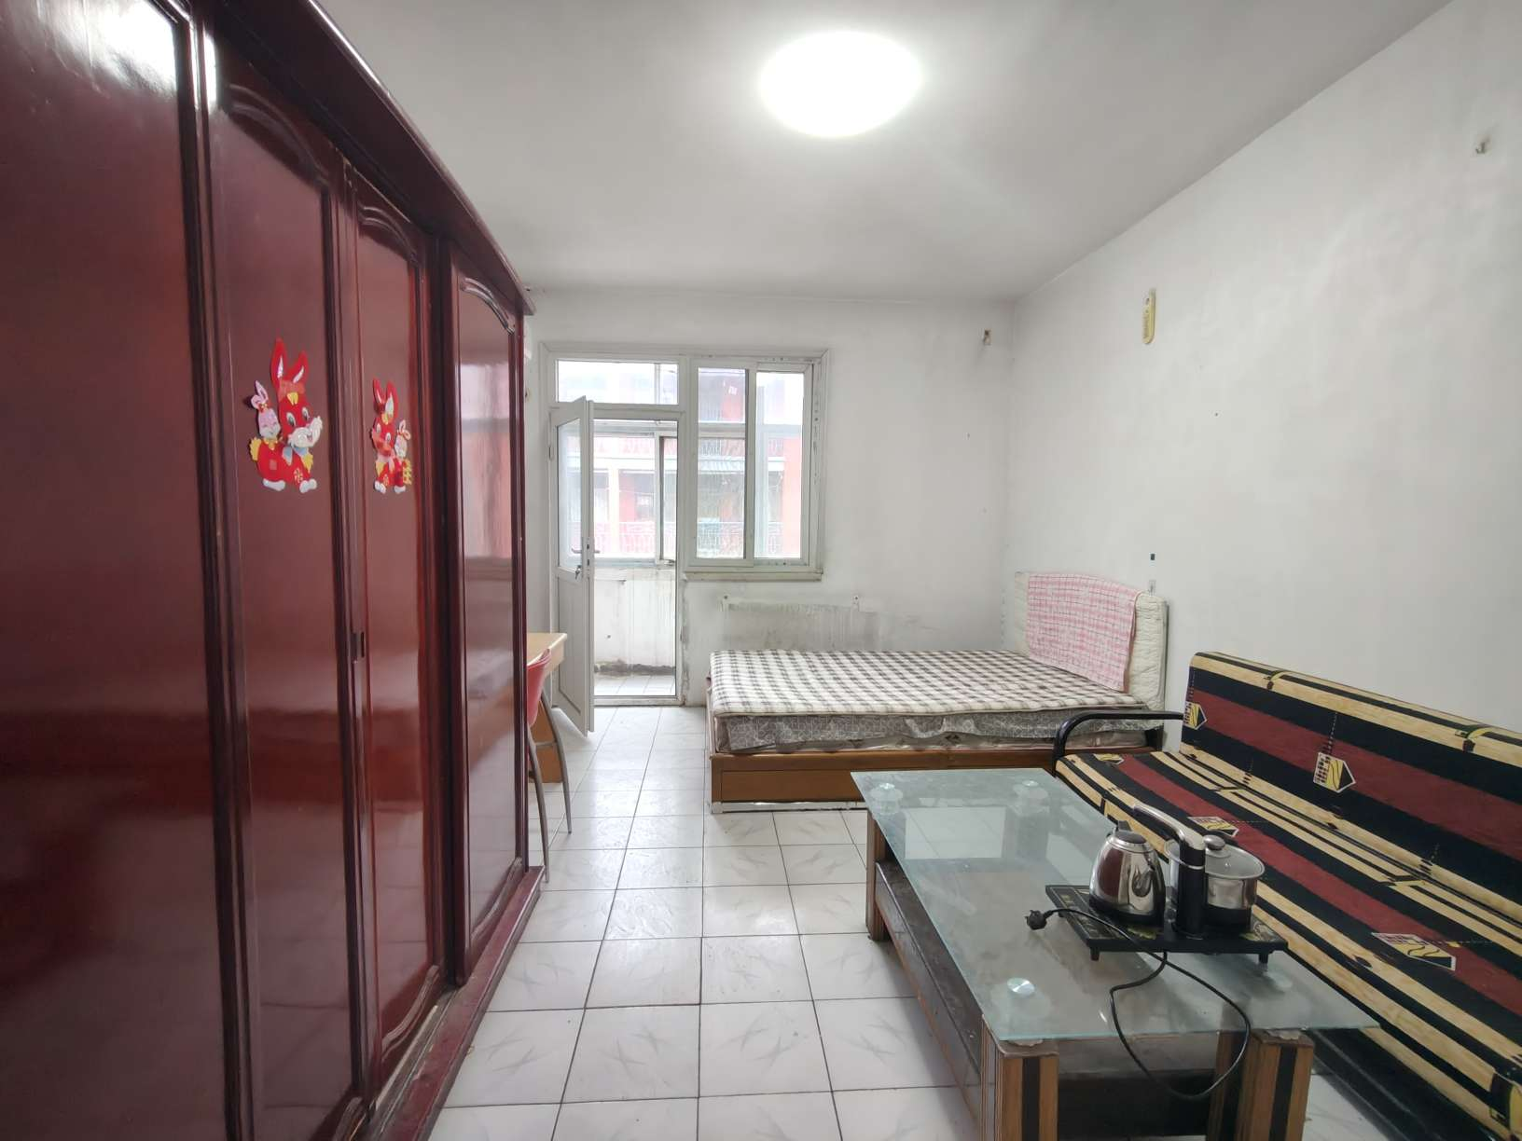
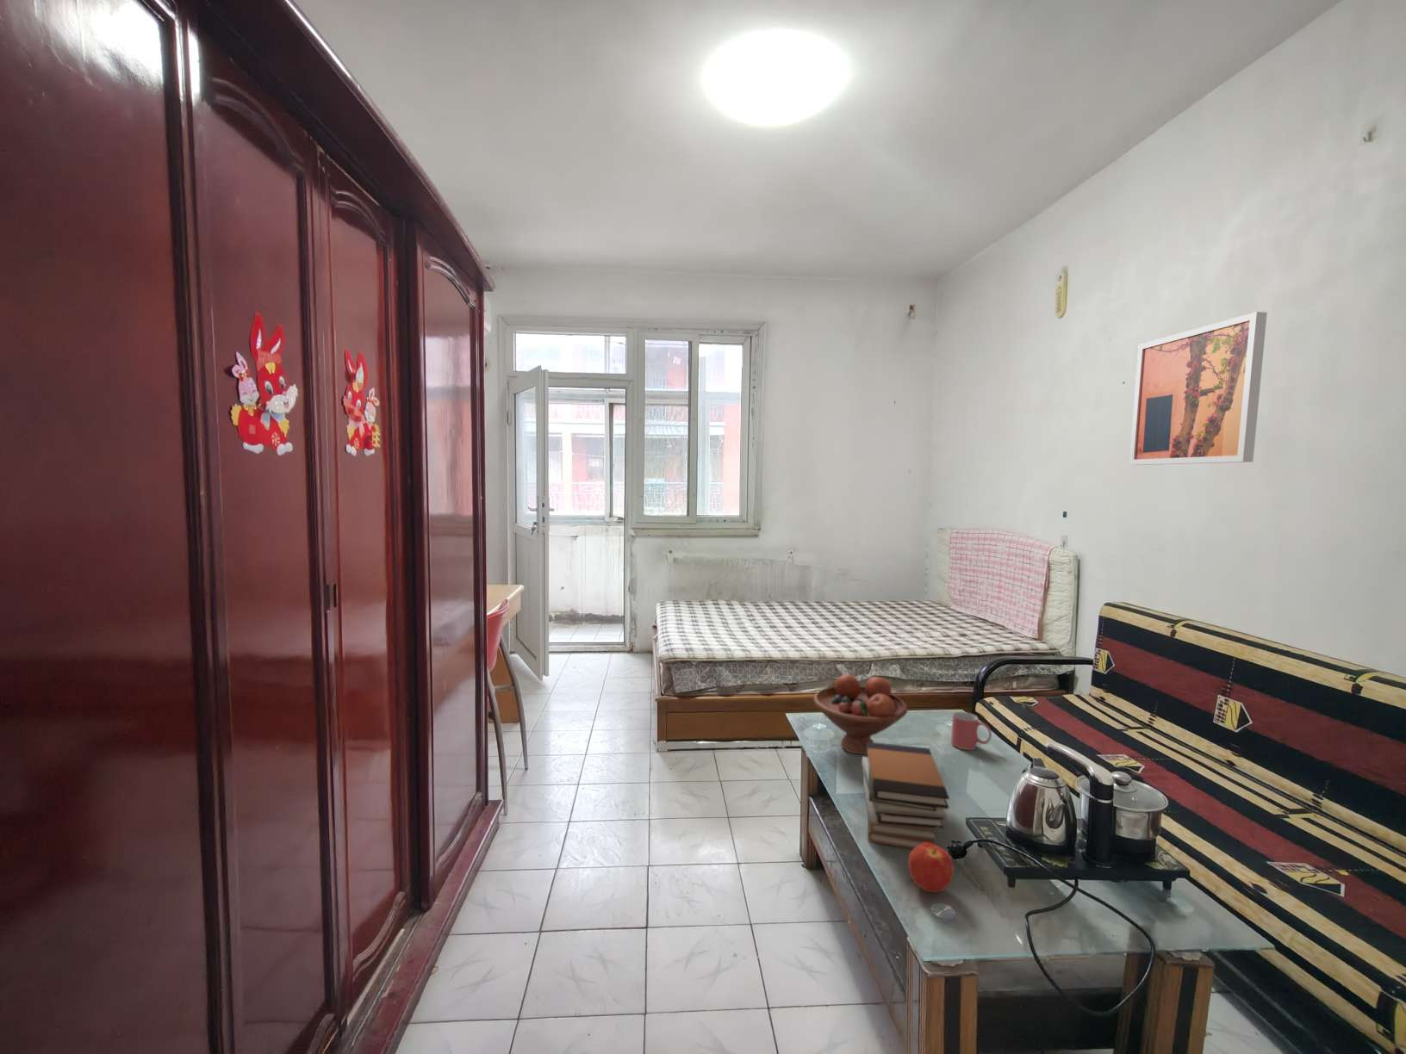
+ apple [907,843,954,893]
+ mug [950,711,992,751]
+ book stack [861,742,950,850]
+ wall art [1128,311,1268,466]
+ fruit bowl [813,673,909,755]
